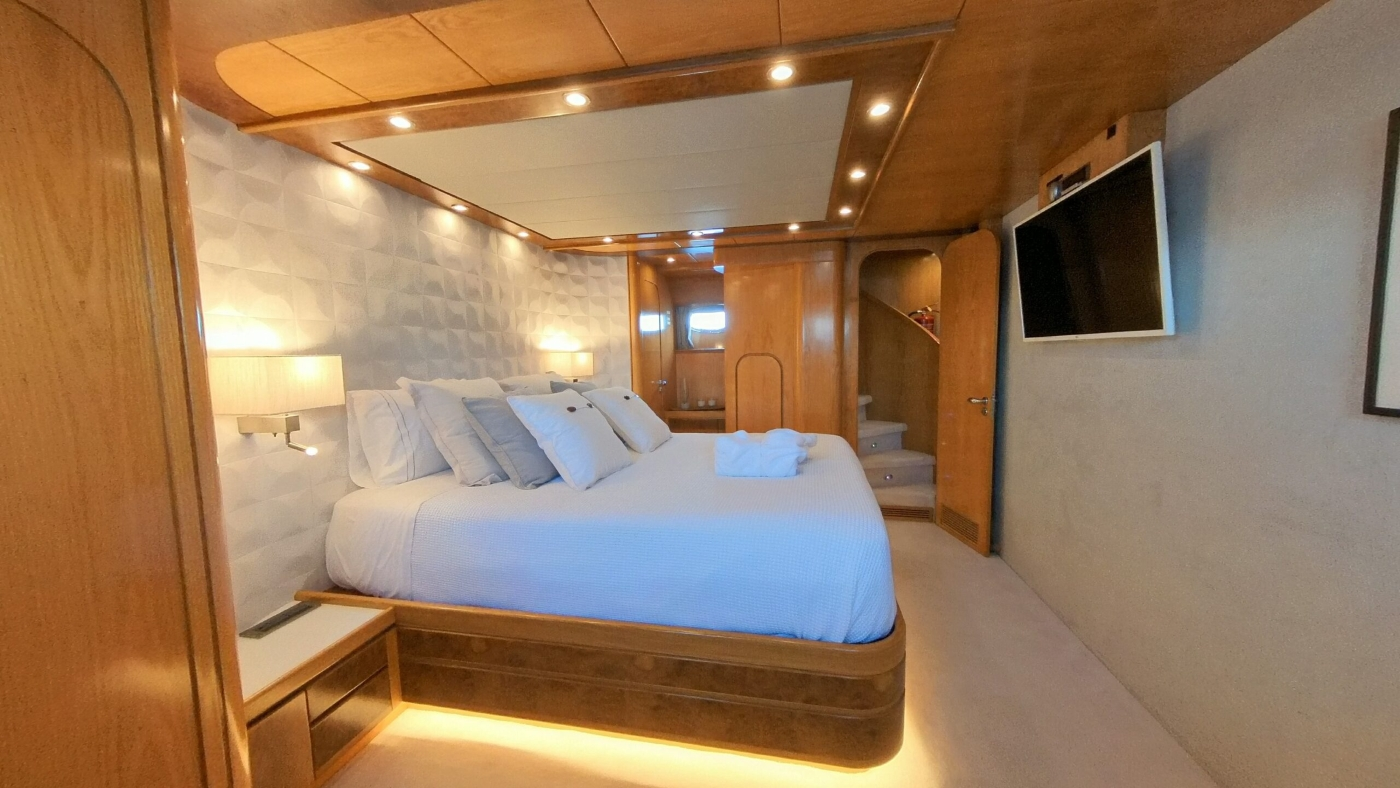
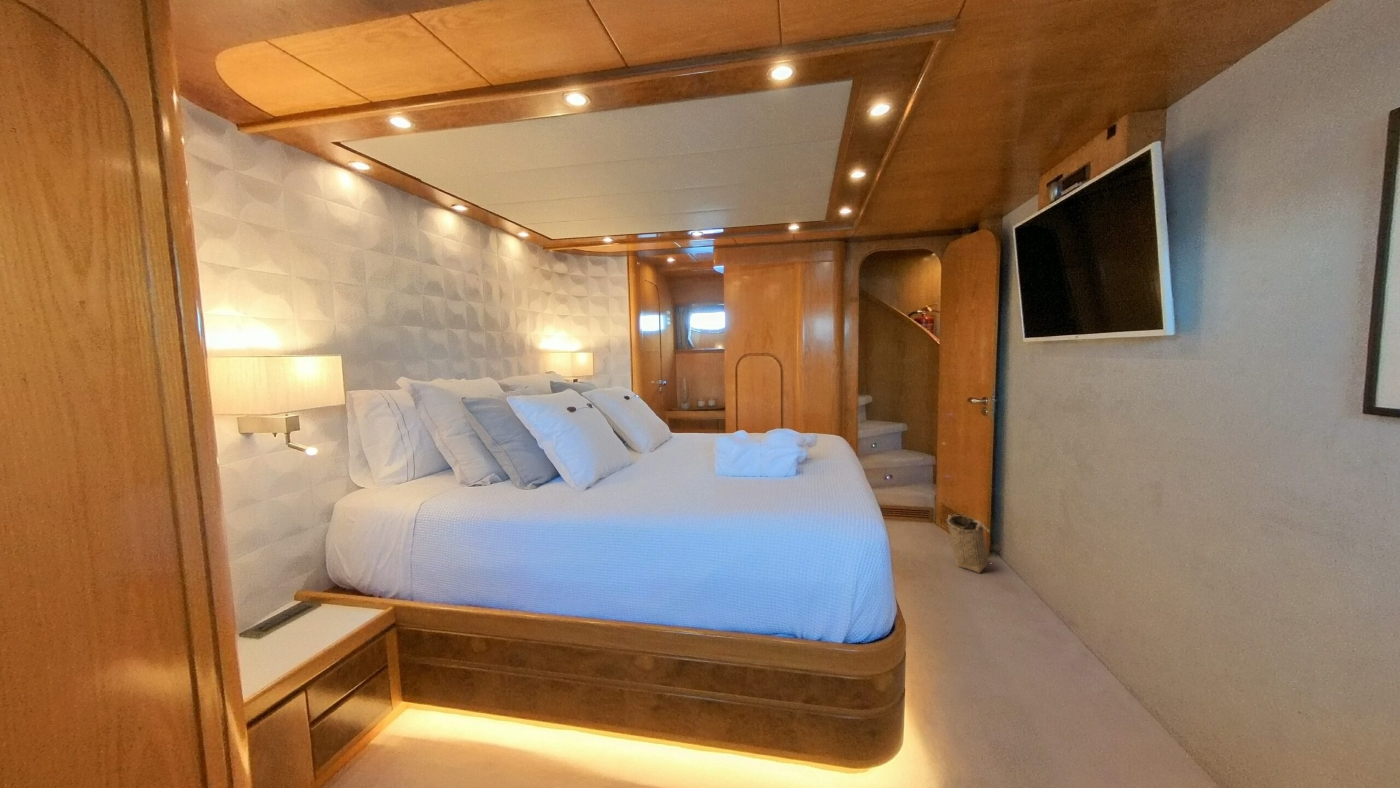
+ basket [945,513,995,574]
